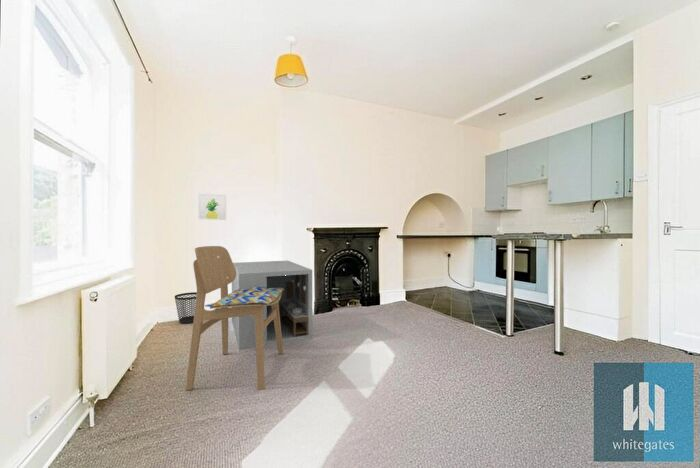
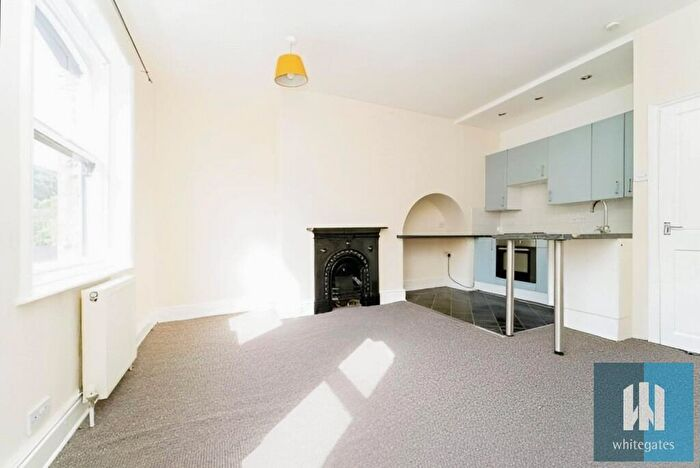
- wall art [197,193,227,221]
- storage cabinet [231,260,313,351]
- wastebasket [174,291,197,325]
- dining chair [185,245,284,391]
